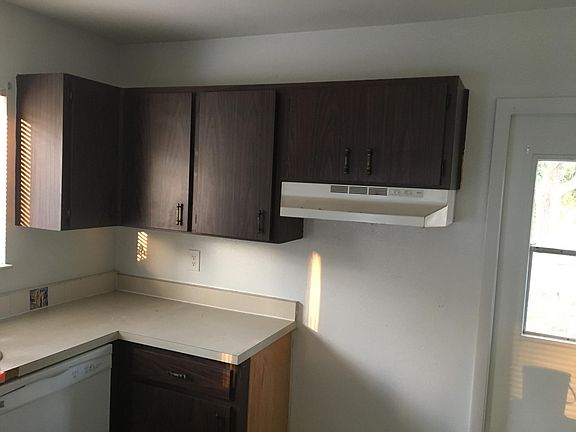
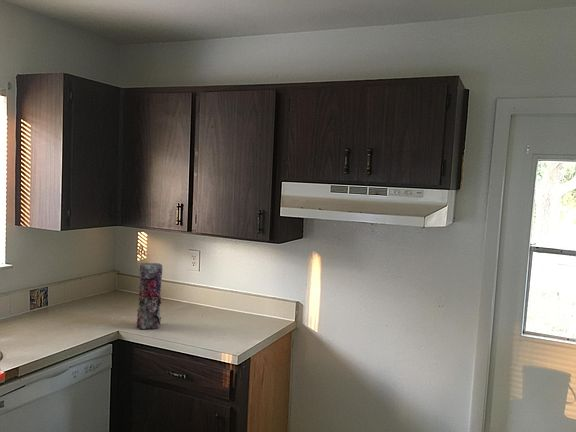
+ vase [135,262,164,330]
